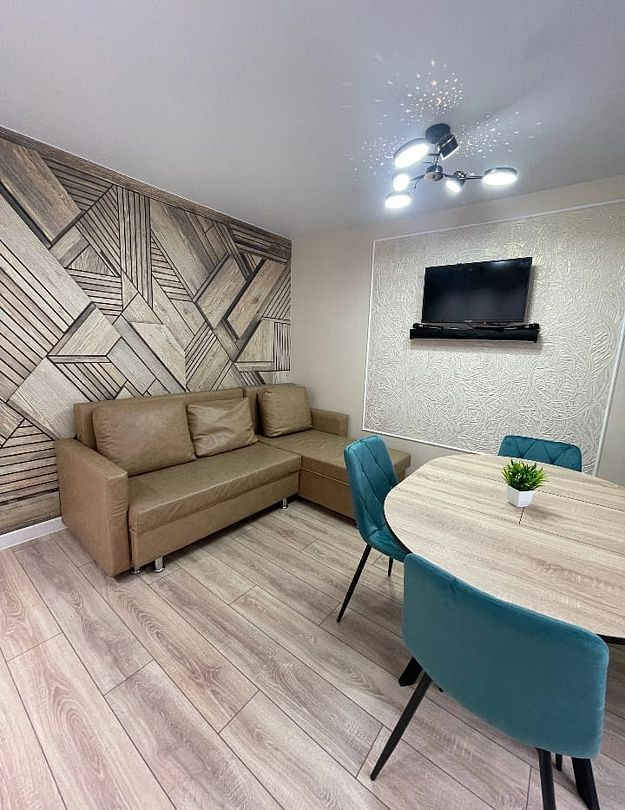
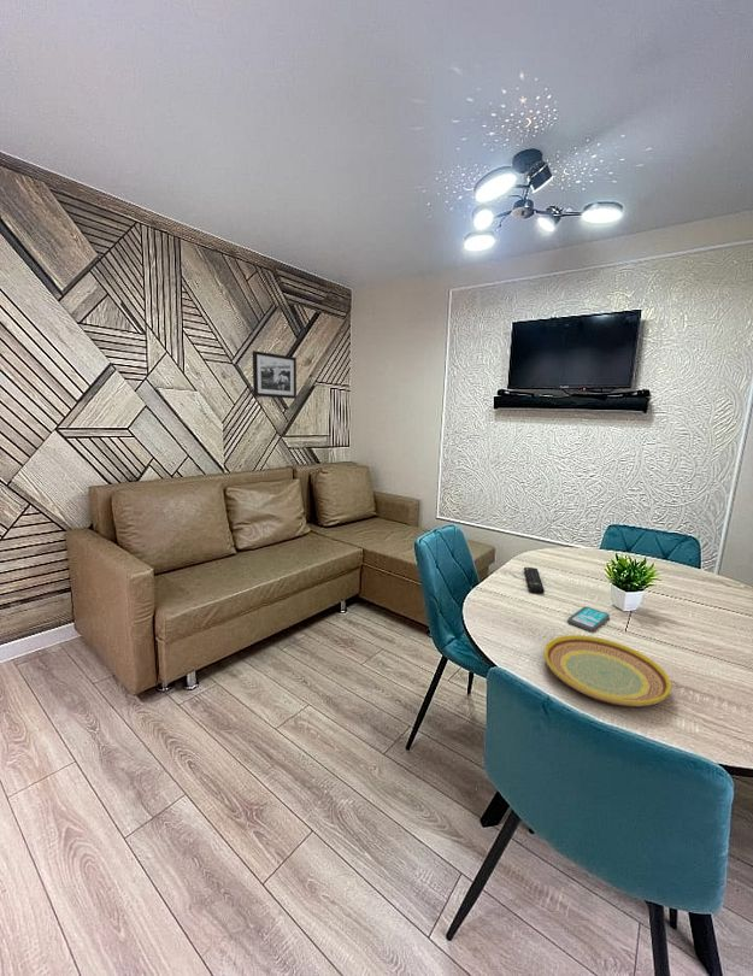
+ plate [543,634,672,709]
+ smartphone [566,606,611,633]
+ remote control [523,566,546,594]
+ picture frame [252,349,298,400]
